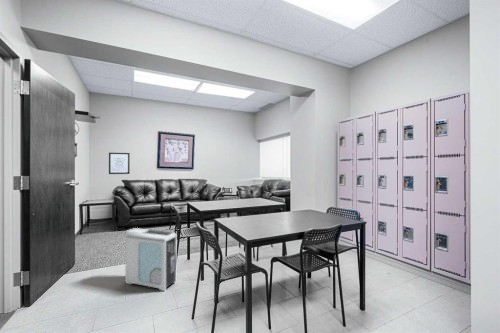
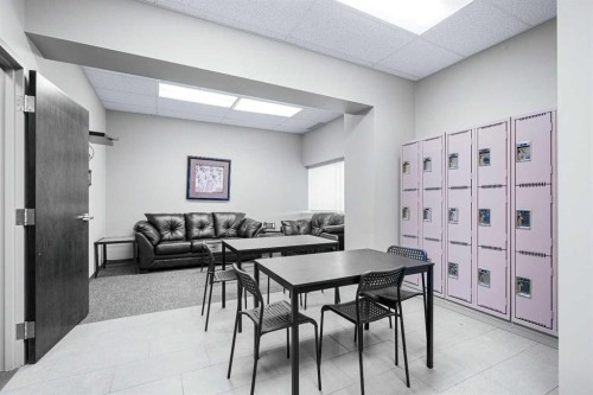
- wall art [108,152,131,175]
- air purifier [124,227,177,292]
